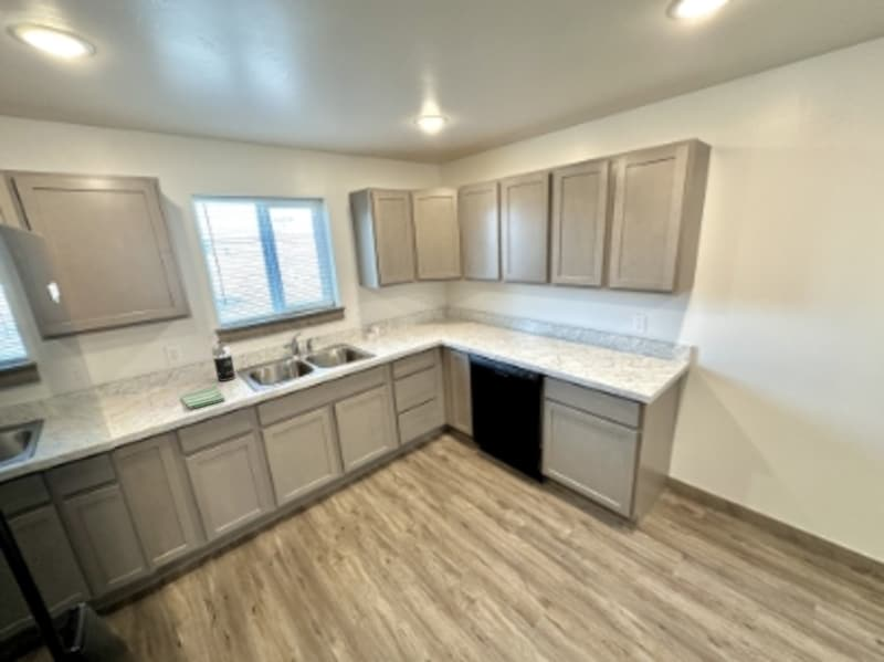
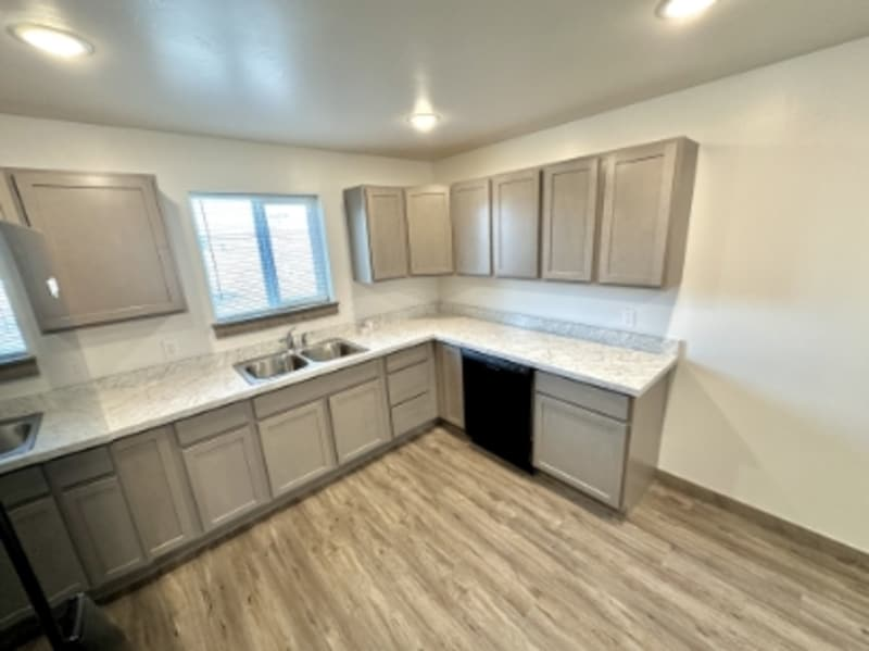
- spray bottle [211,339,236,382]
- dish towel [180,386,227,409]
